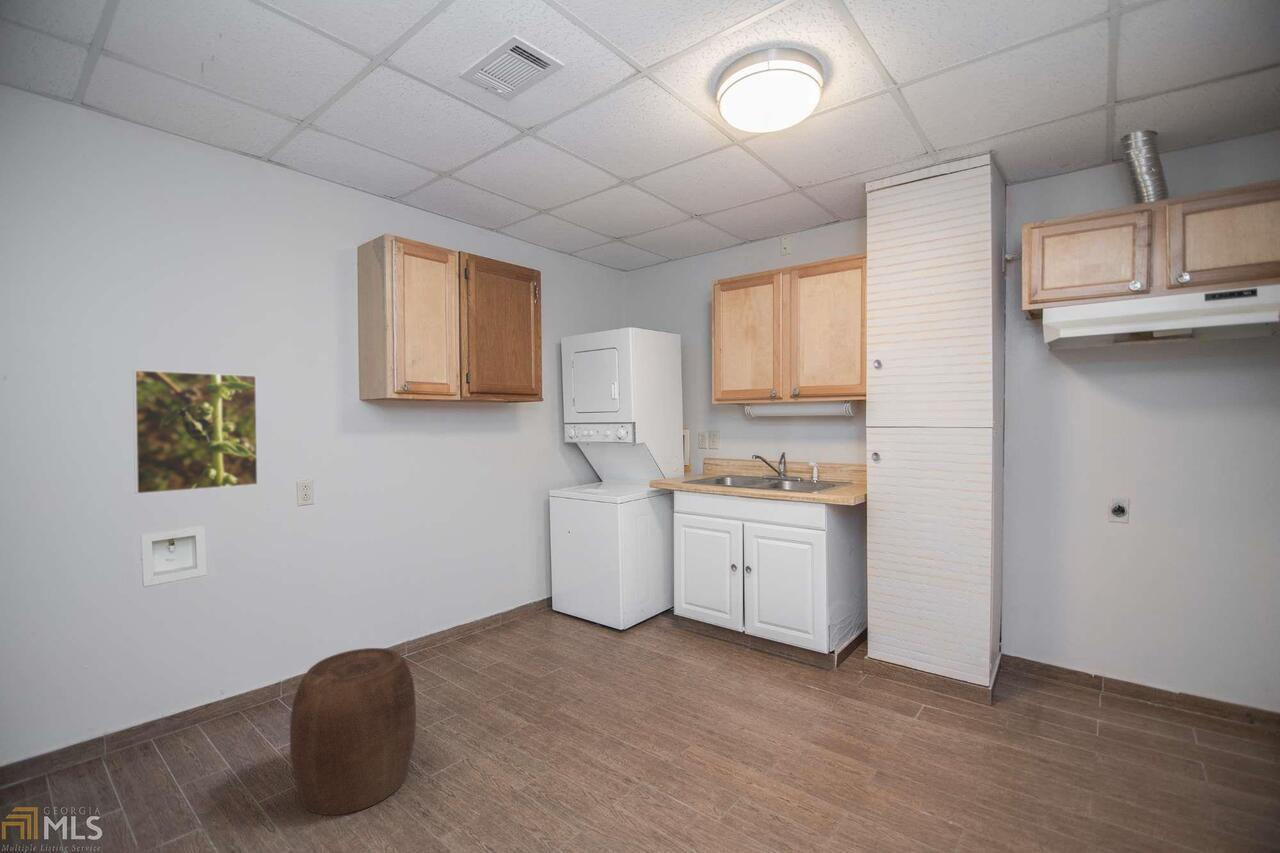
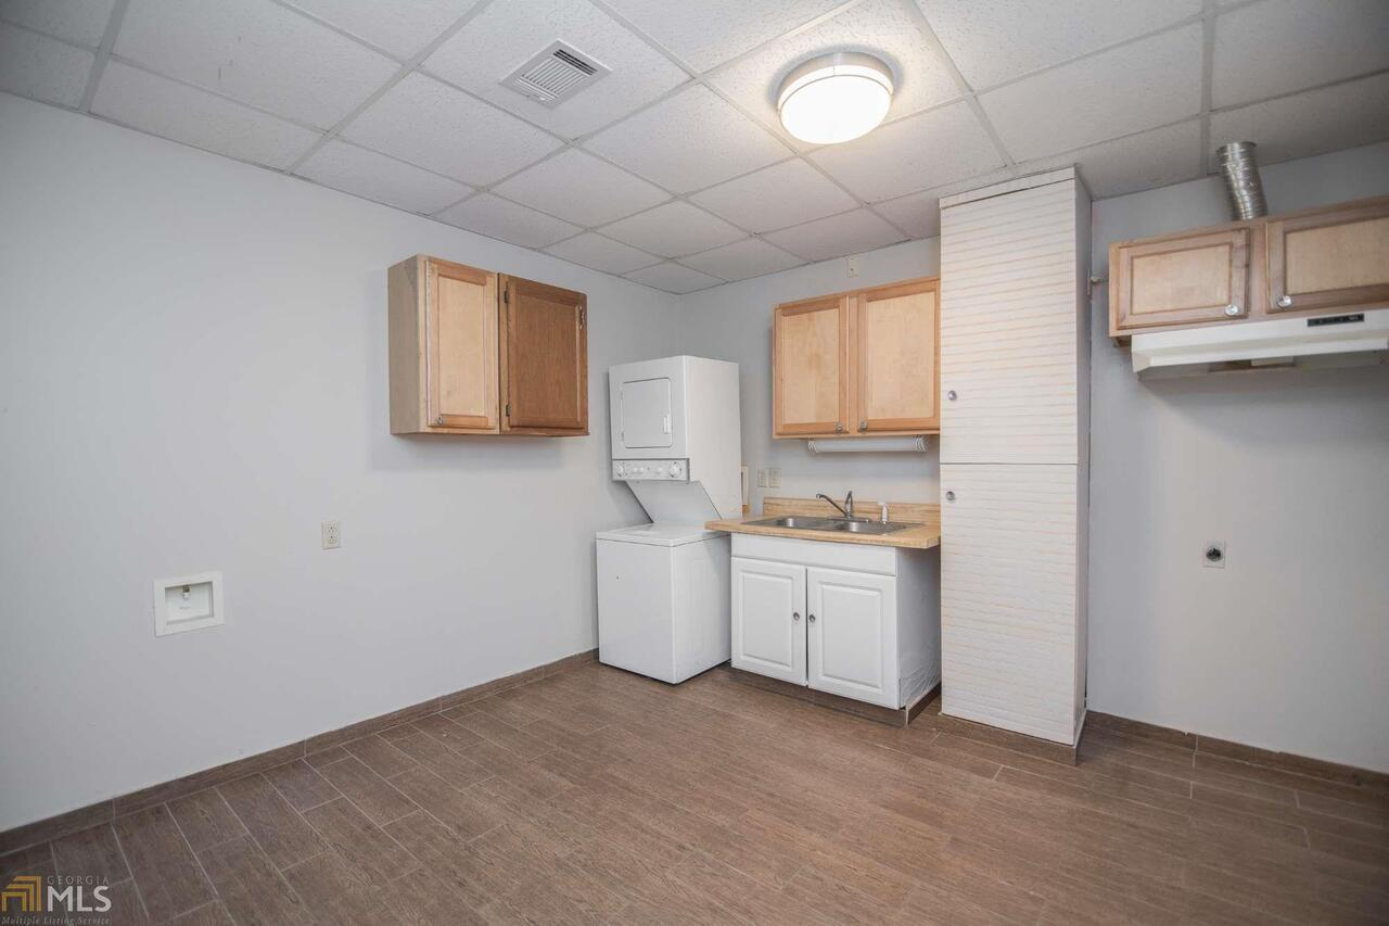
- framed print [132,369,259,495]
- stool [289,647,417,816]
